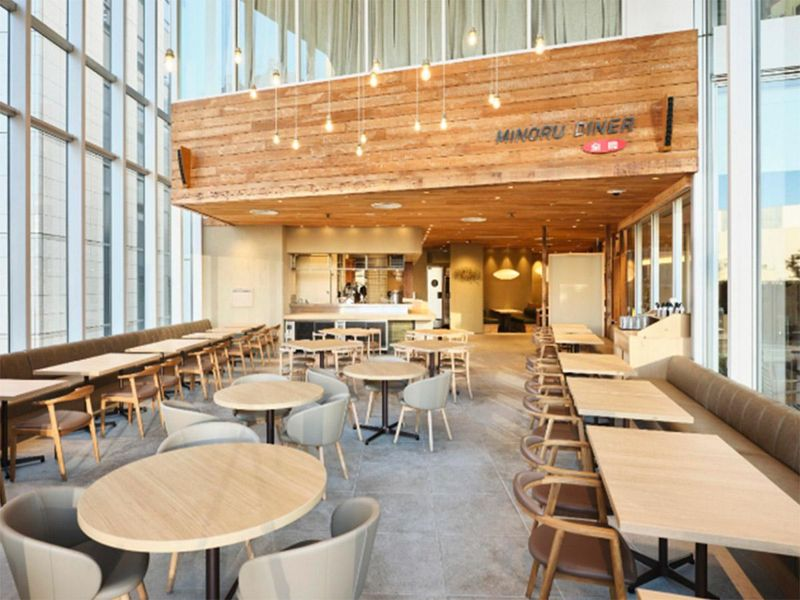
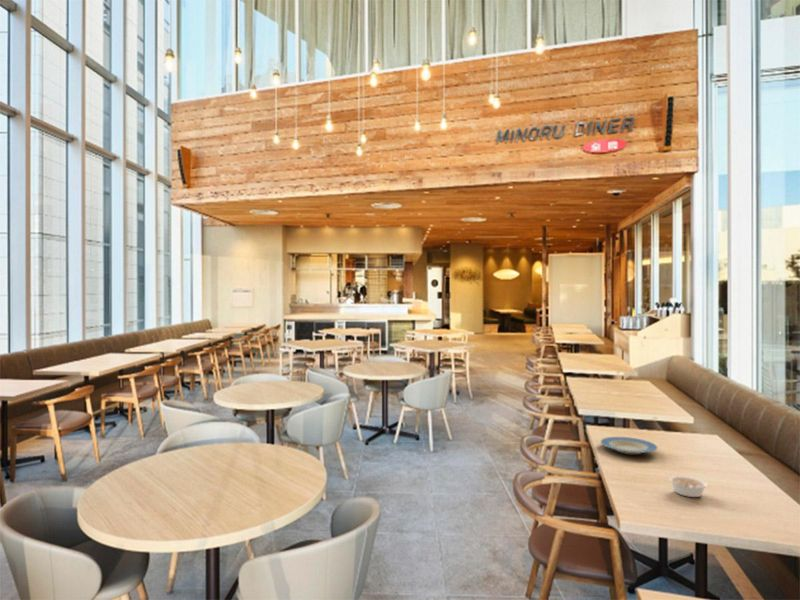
+ legume [668,475,713,498]
+ plate [600,436,659,455]
